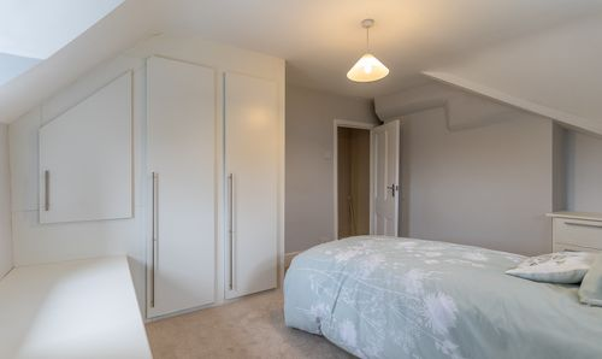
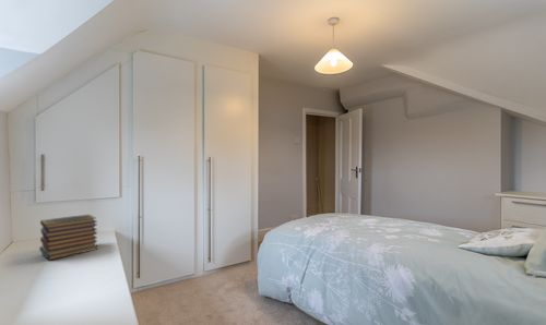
+ book stack [38,214,98,262]
